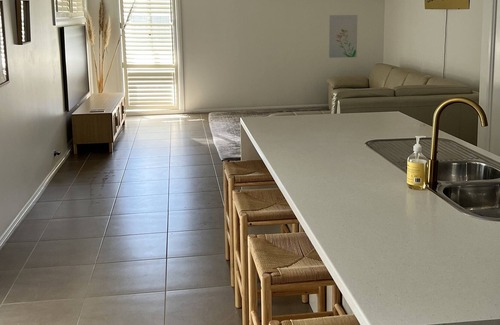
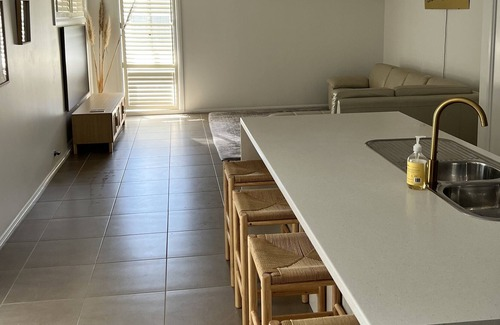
- wall art [328,14,358,59]
